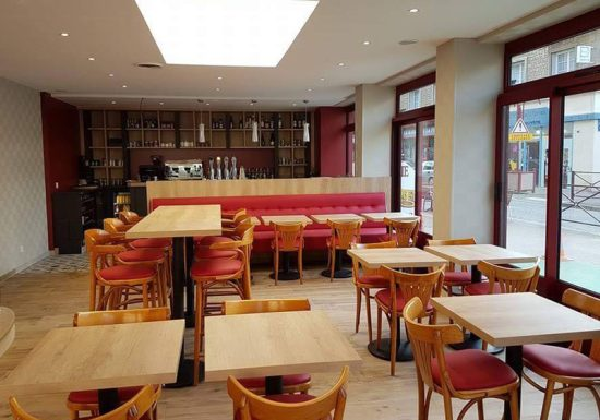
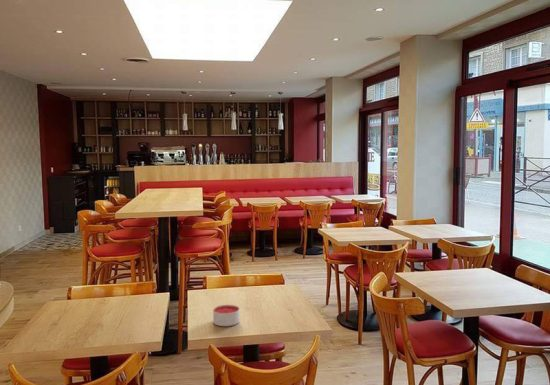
+ candle [212,304,240,327]
